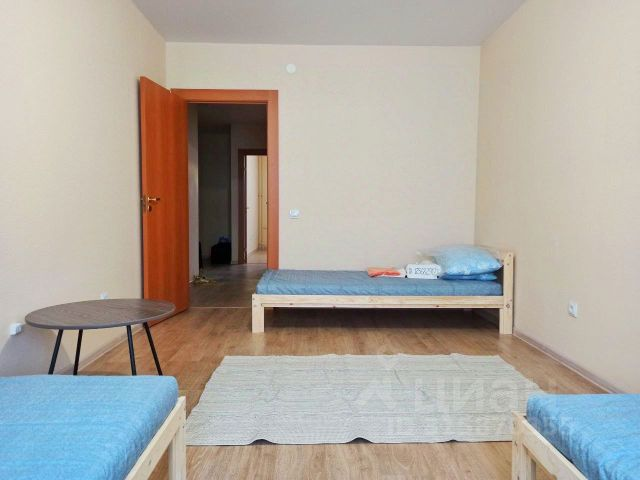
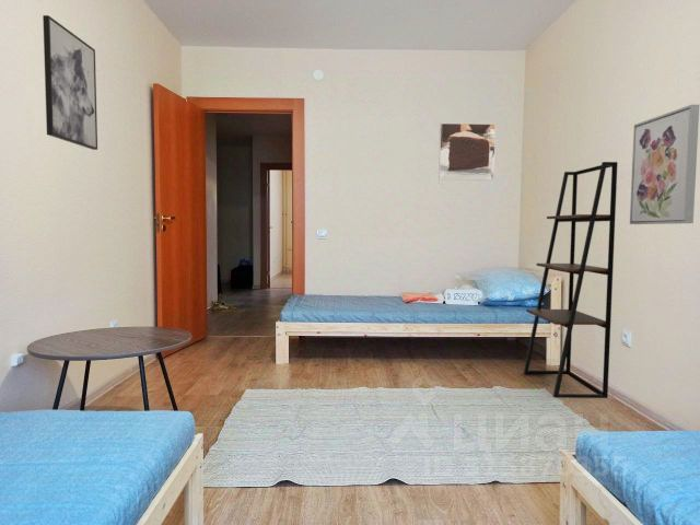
+ shelving unit [523,161,619,399]
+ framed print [438,122,497,182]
+ wall art [42,14,98,151]
+ wall art [629,104,700,225]
